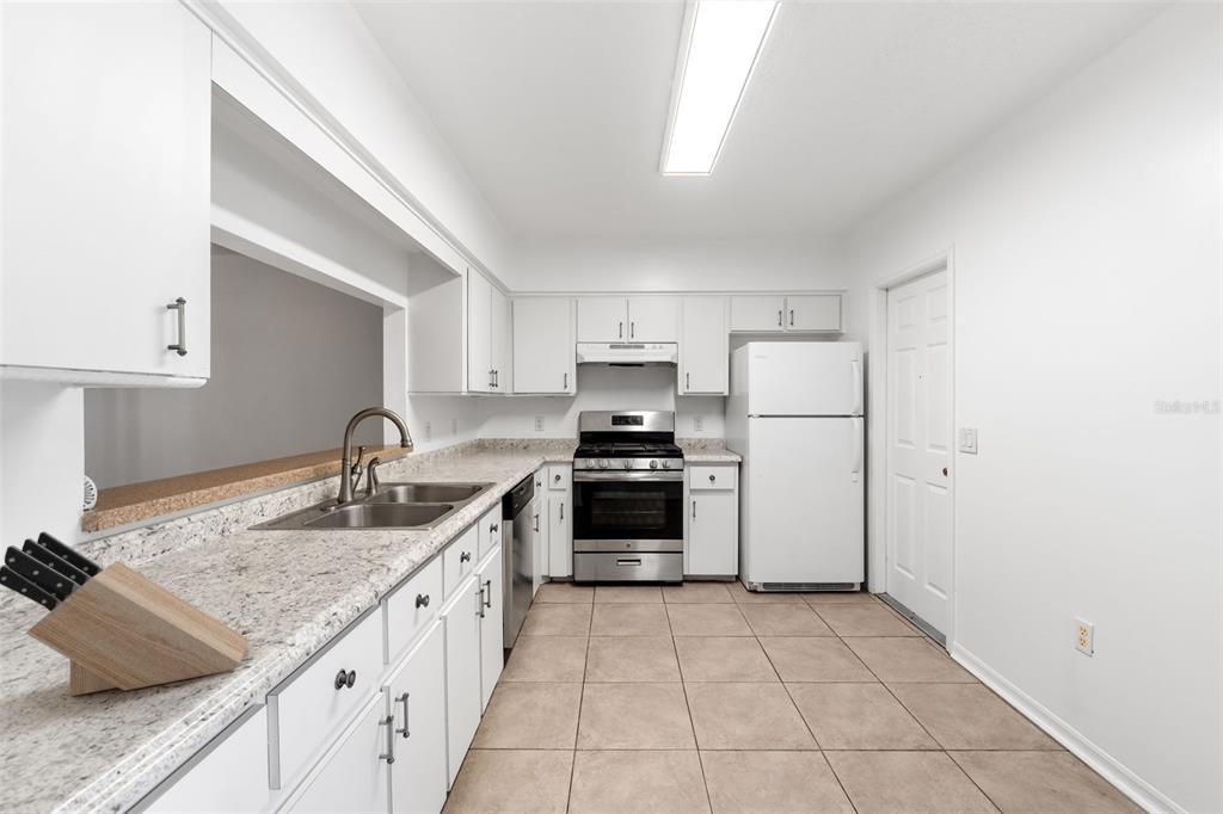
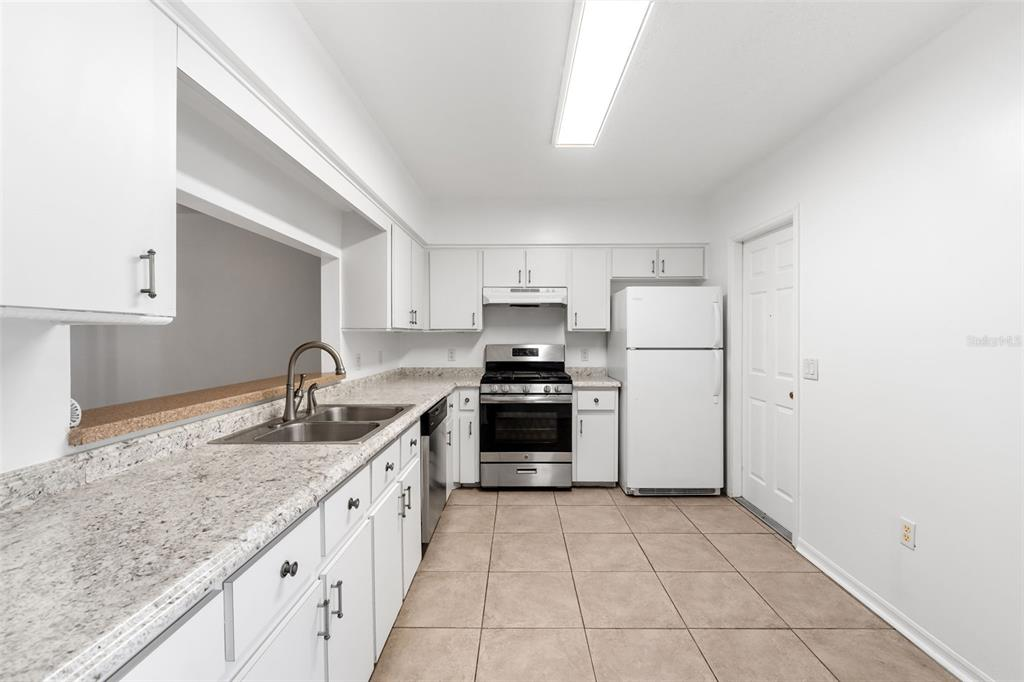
- knife block [0,530,251,697]
